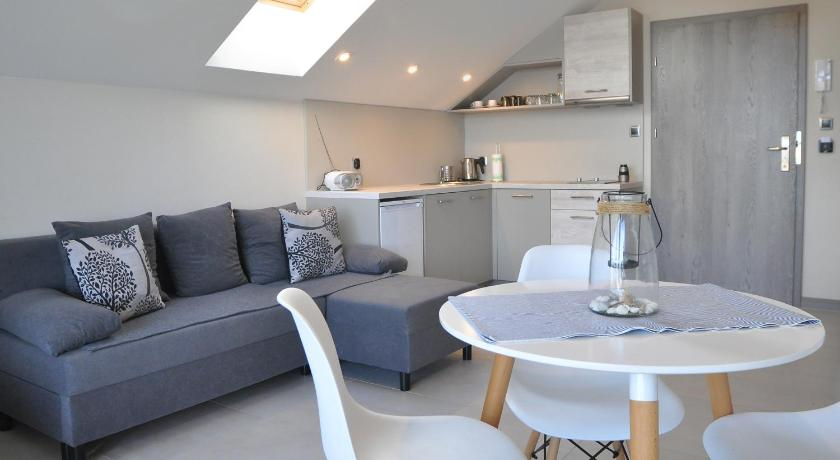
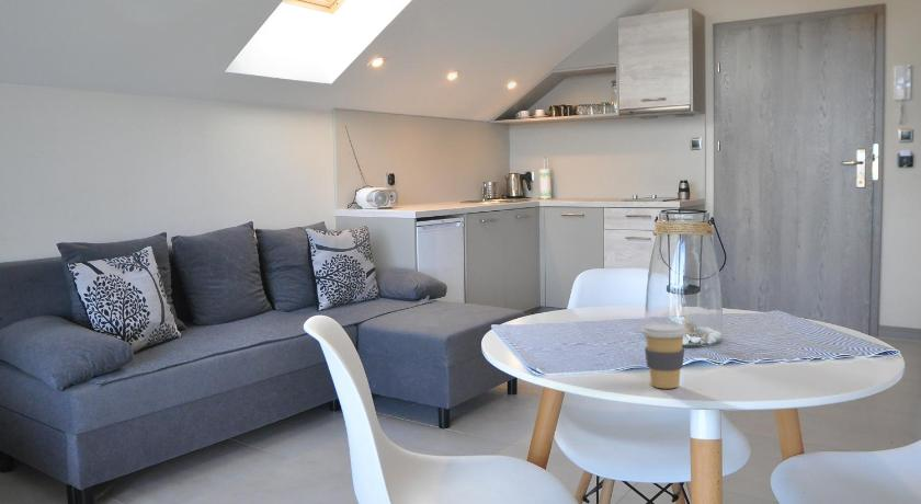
+ coffee cup [640,322,689,389]
